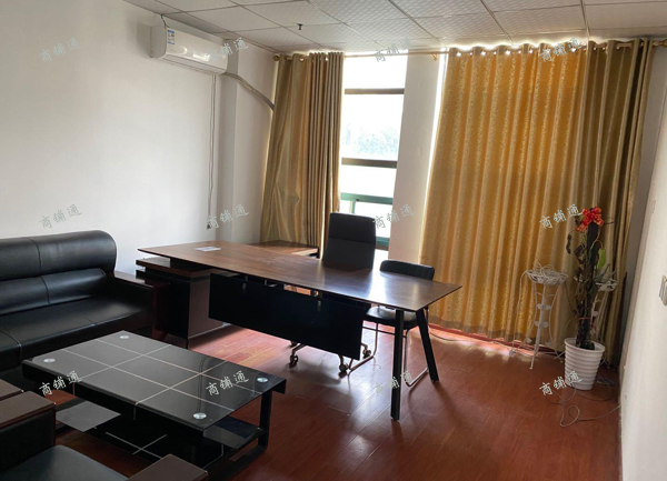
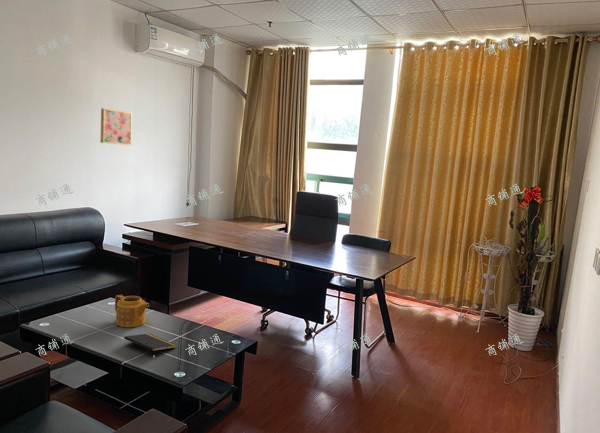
+ wall art [99,107,133,146]
+ teapot [114,294,150,328]
+ notepad [123,333,177,354]
